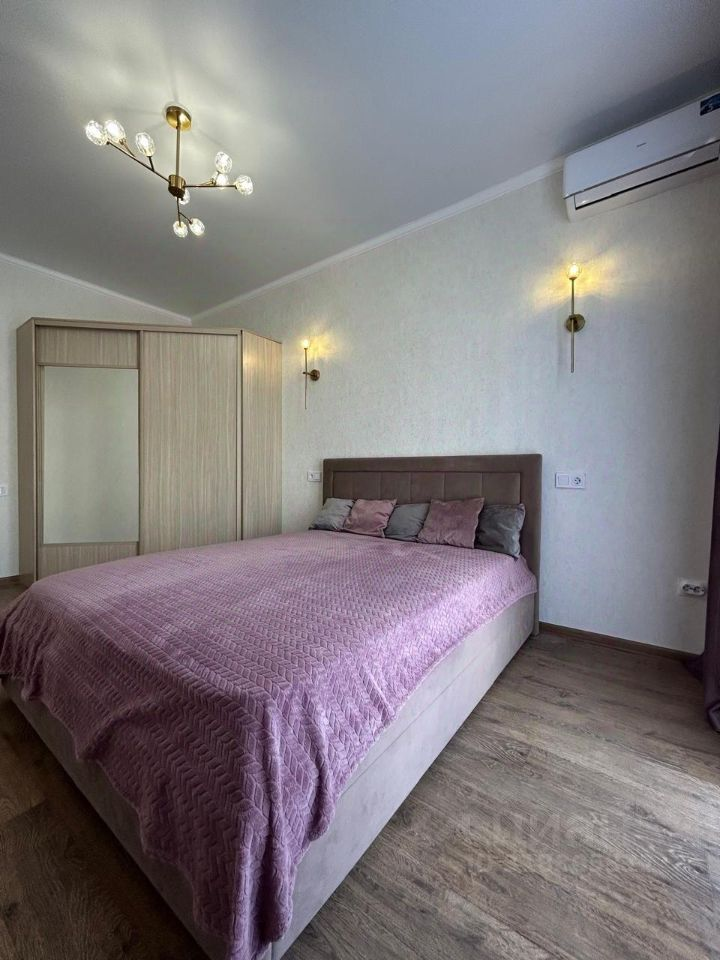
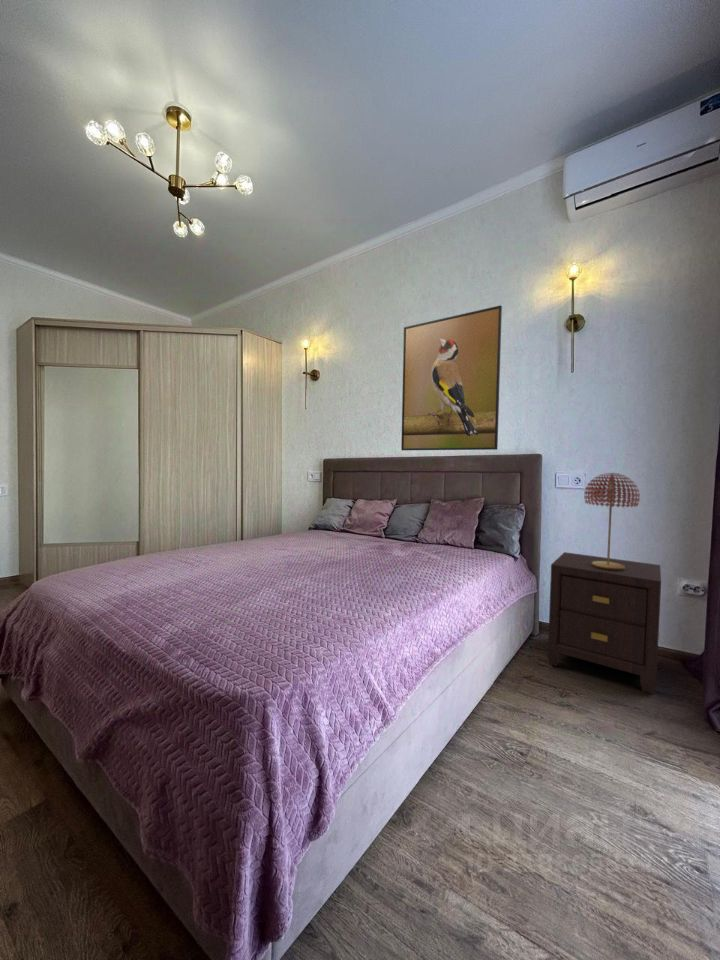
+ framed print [400,304,503,451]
+ nightstand [547,551,662,695]
+ table lamp [583,472,641,570]
